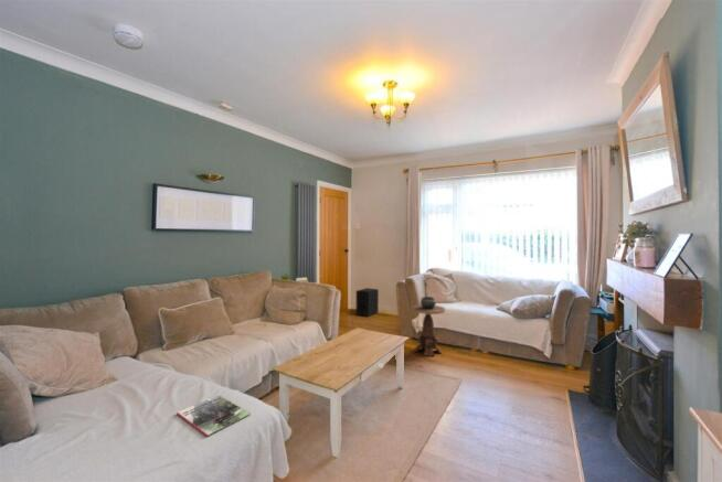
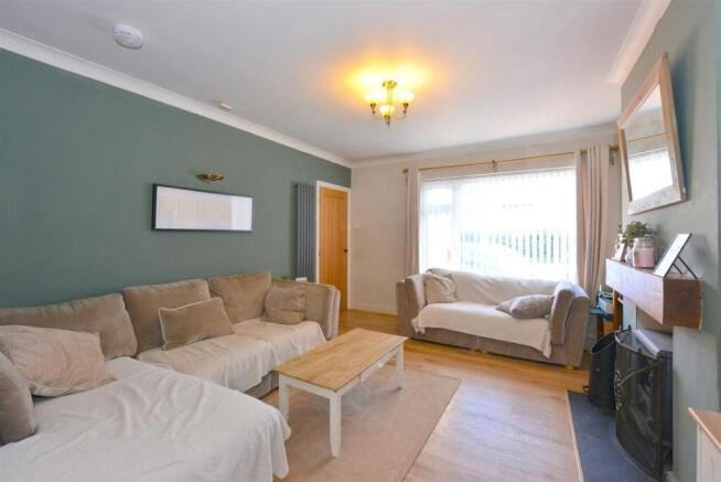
- magazine [176,394,252,437]
- side table [411,296,446,357]
- speaker [355,287,380,318]
